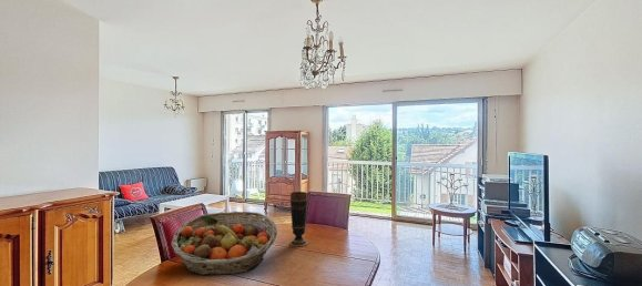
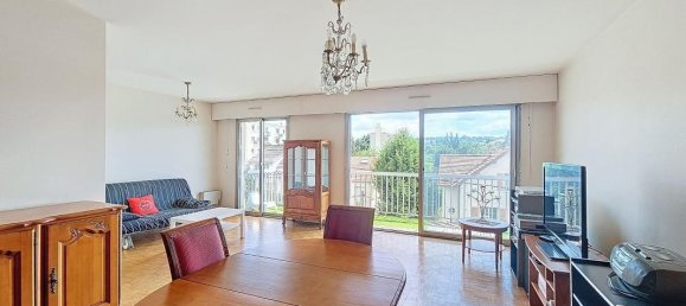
- fruit basket [171,211,278,277]
- vase [288,191,309,247]
